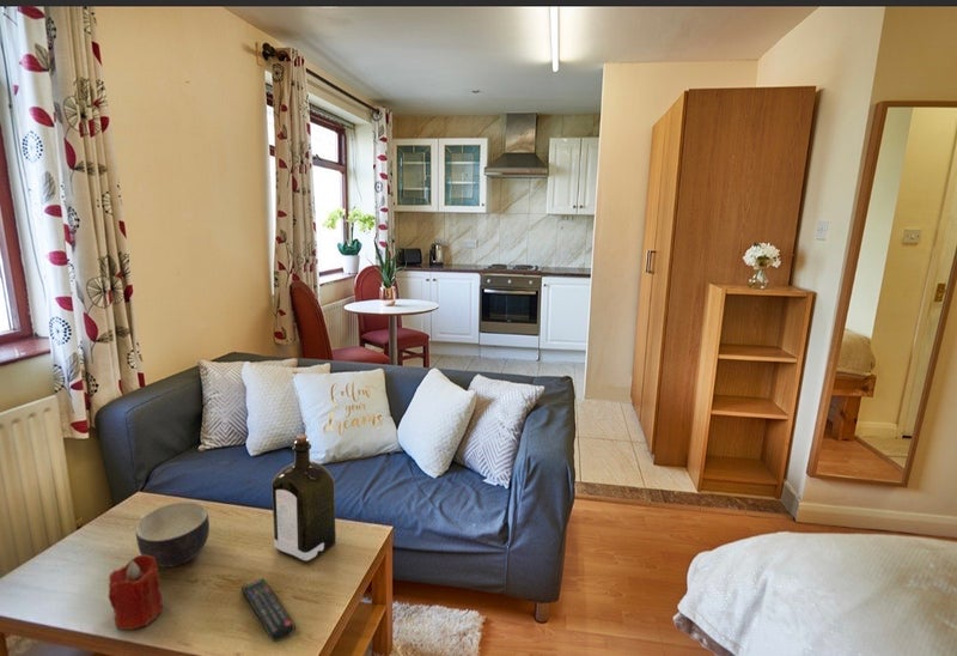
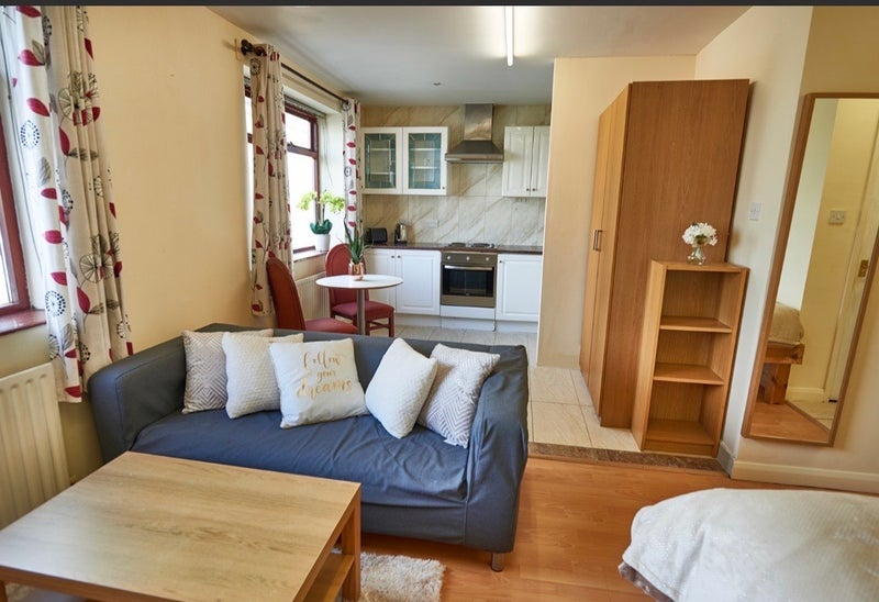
- liquor [270,433,337,563]
- remote control [240,577,297,643]
- bowl [135,500,211,569]
- candle [108,554,164,631]
